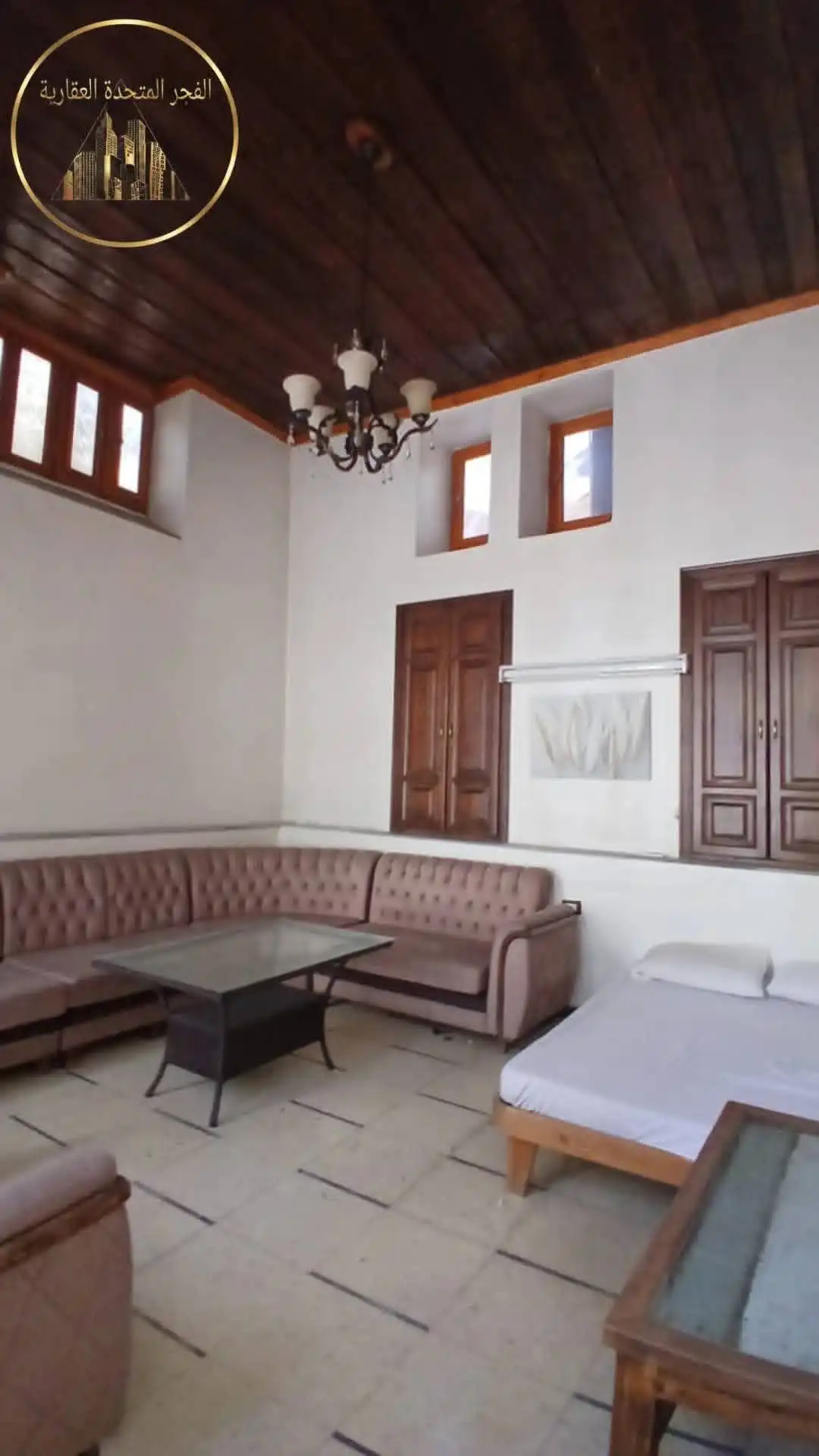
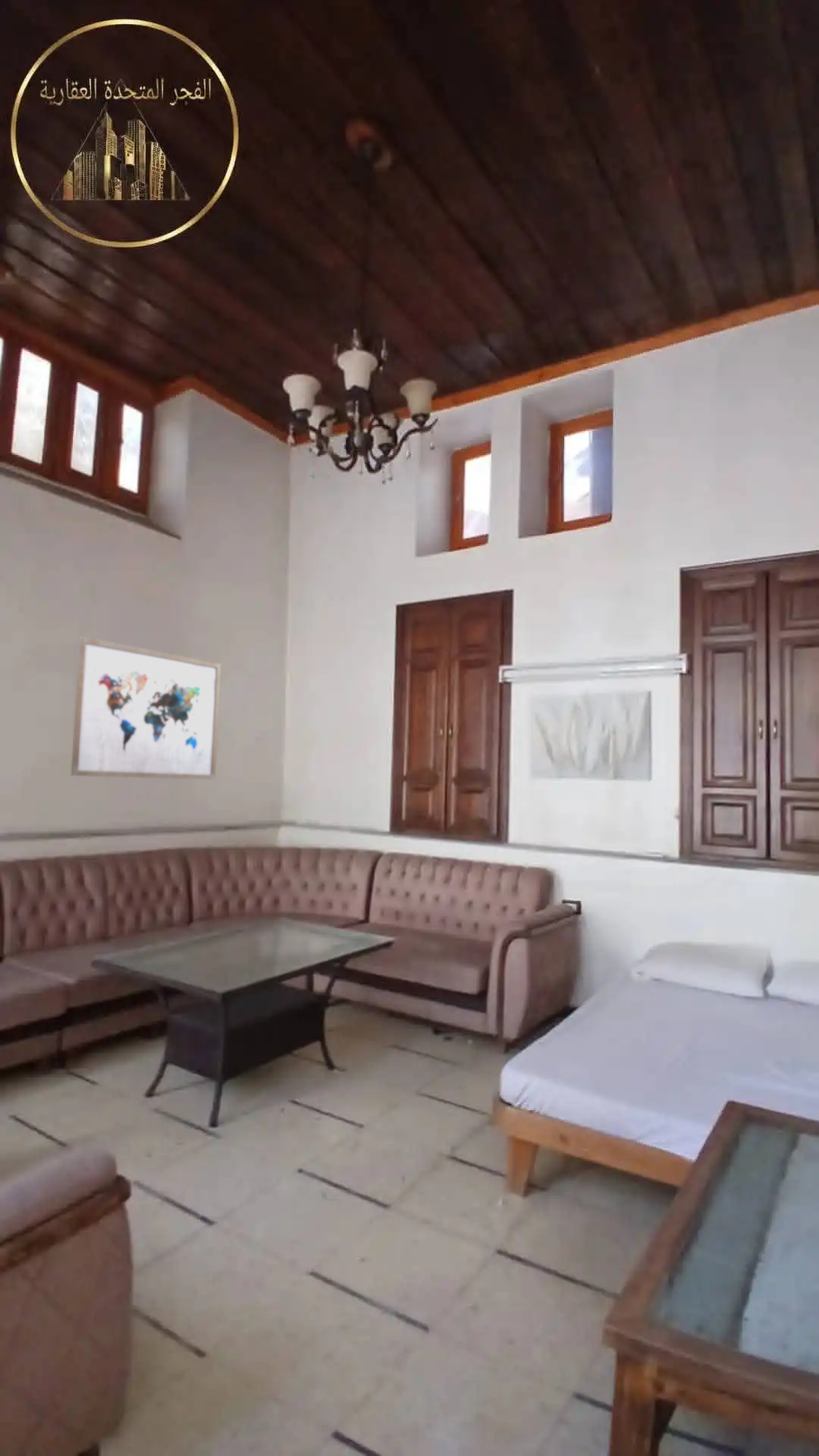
+ wall art [71,636,221,780]
